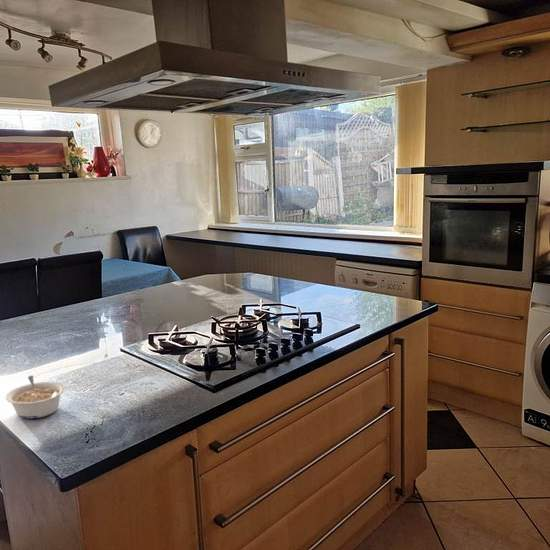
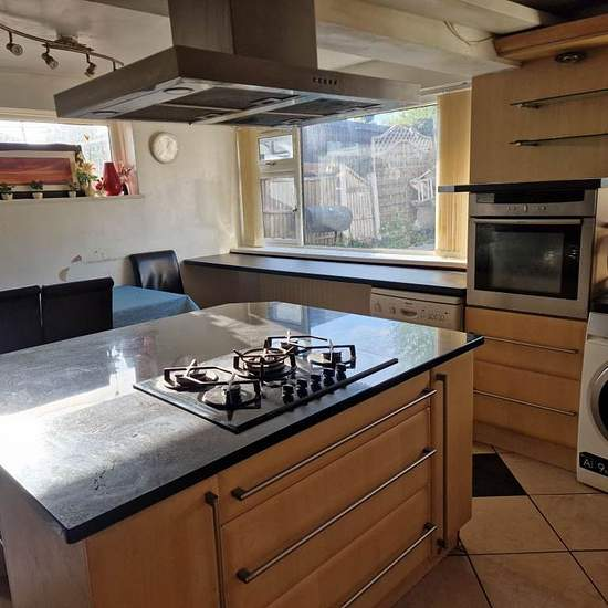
- legume [5,374,66,419]
